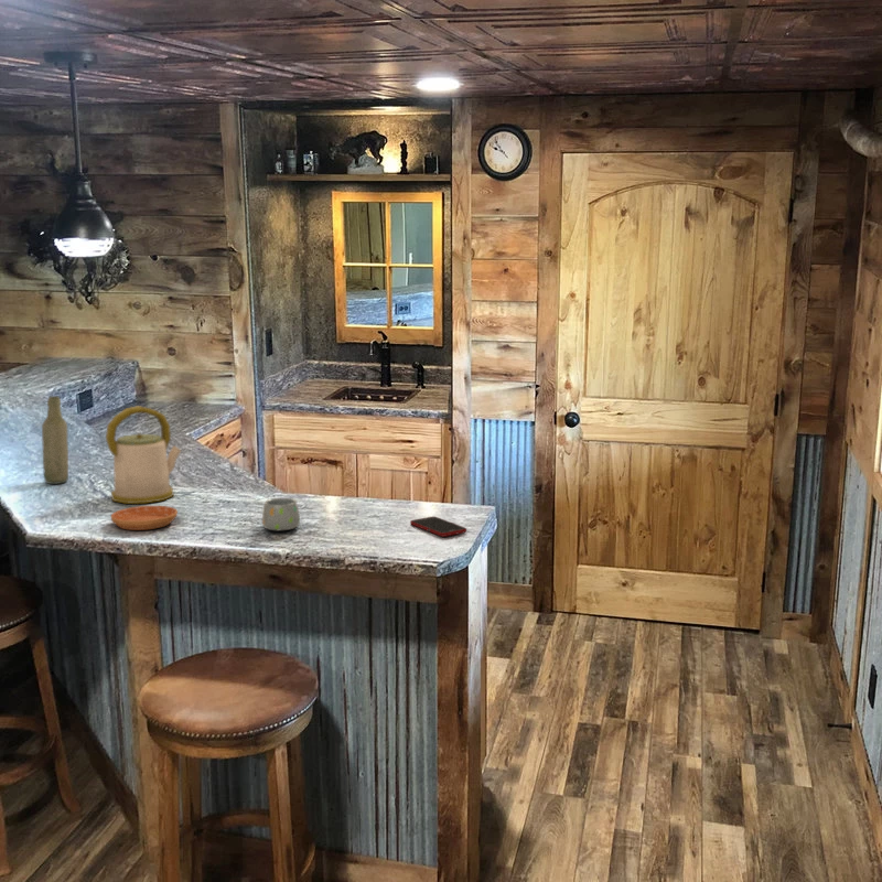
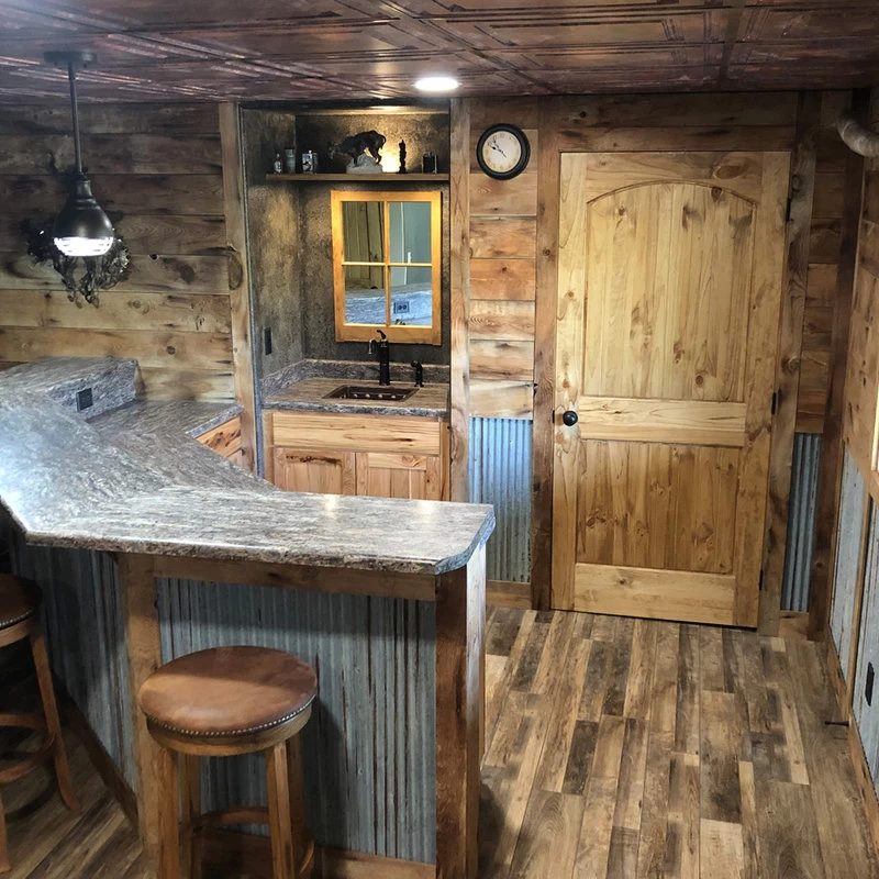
- mug [261,497,301,531]
- cell phone [409,516,467,538]
- kettle [105,405,182,505]
- bottle [41,395,69,485]
- saucer [110,505,179,531]
